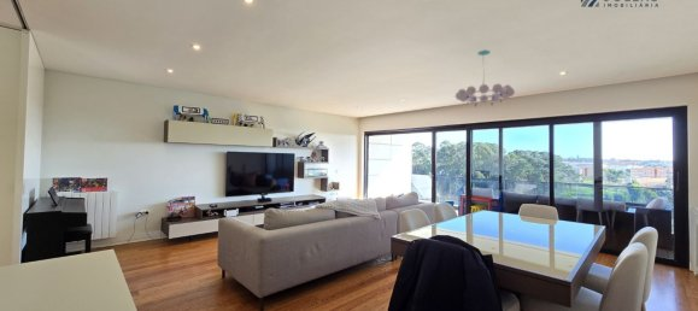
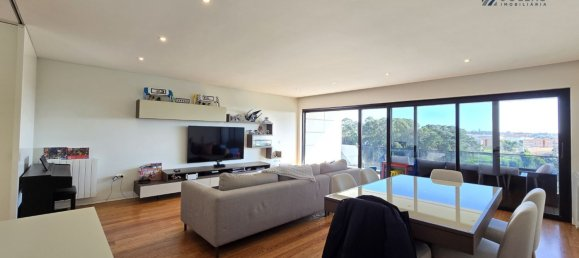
- chandelier [454,48,516,107]
